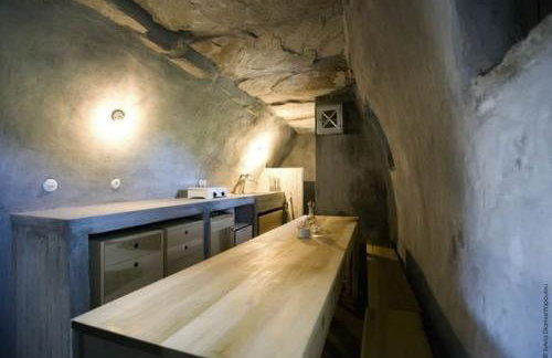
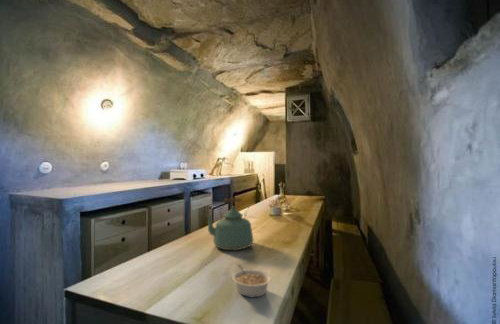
+ legume [231,263,273,298]
+ kettle [205,197,255,251]
